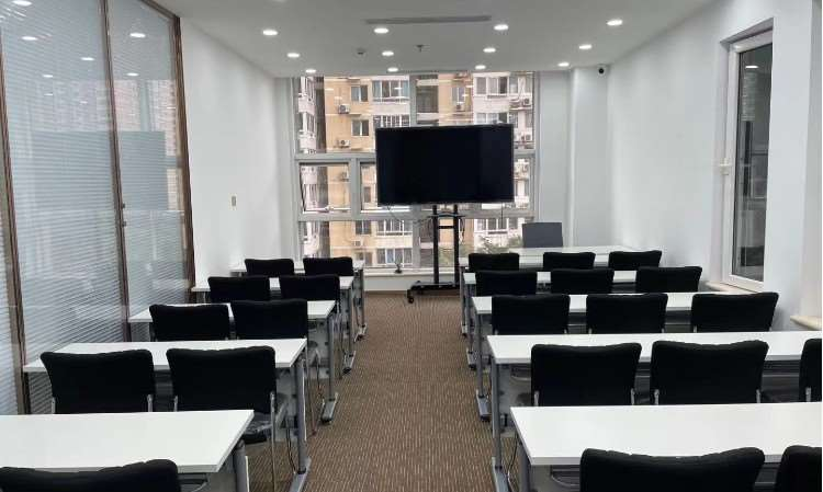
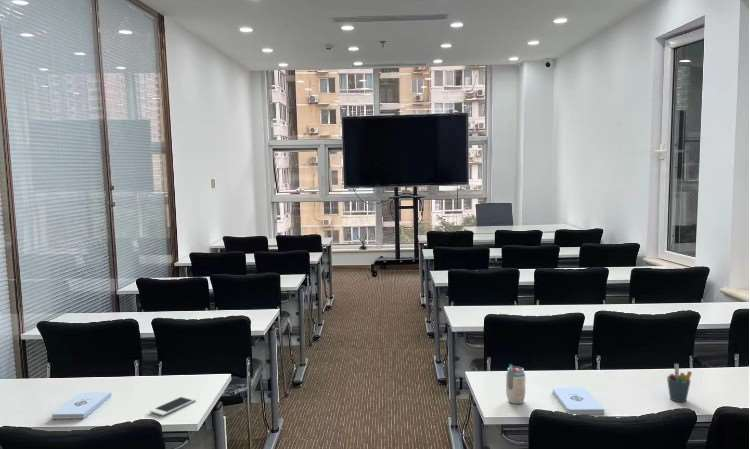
+ pen holder [666,363,693,403]
+ notepad [51,391,113,420]
+ beverage can [505,363,526,405]
+ notepad [551,386,605,415]
+ cell phone [149,395,197,417]
